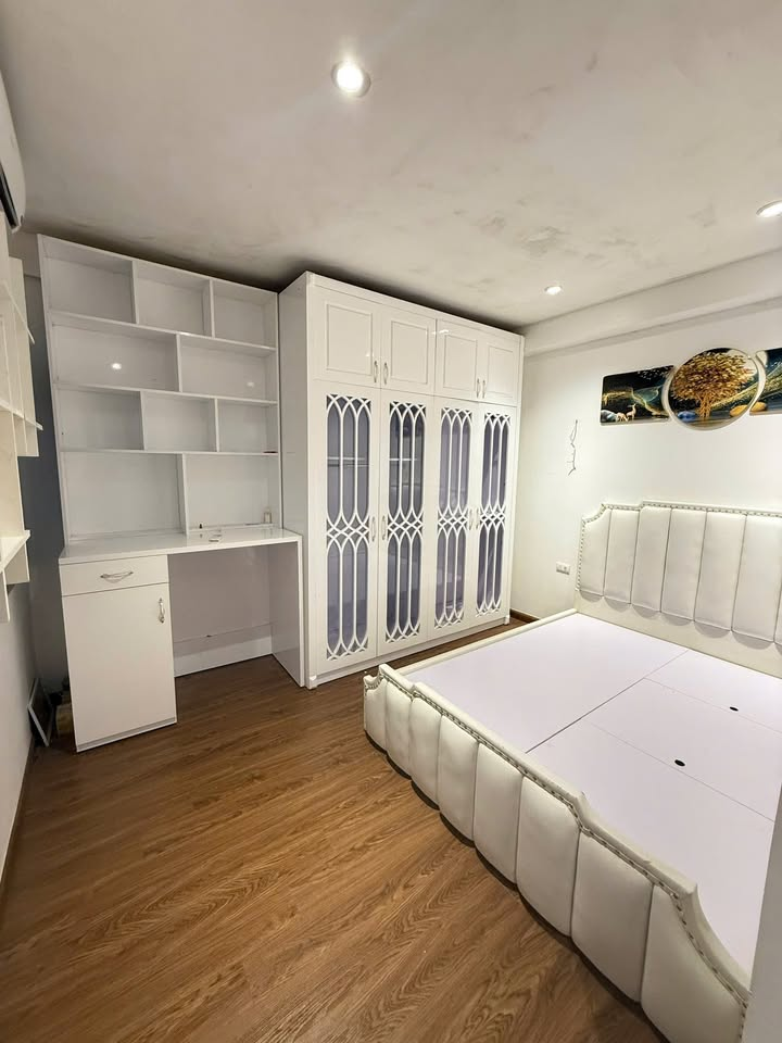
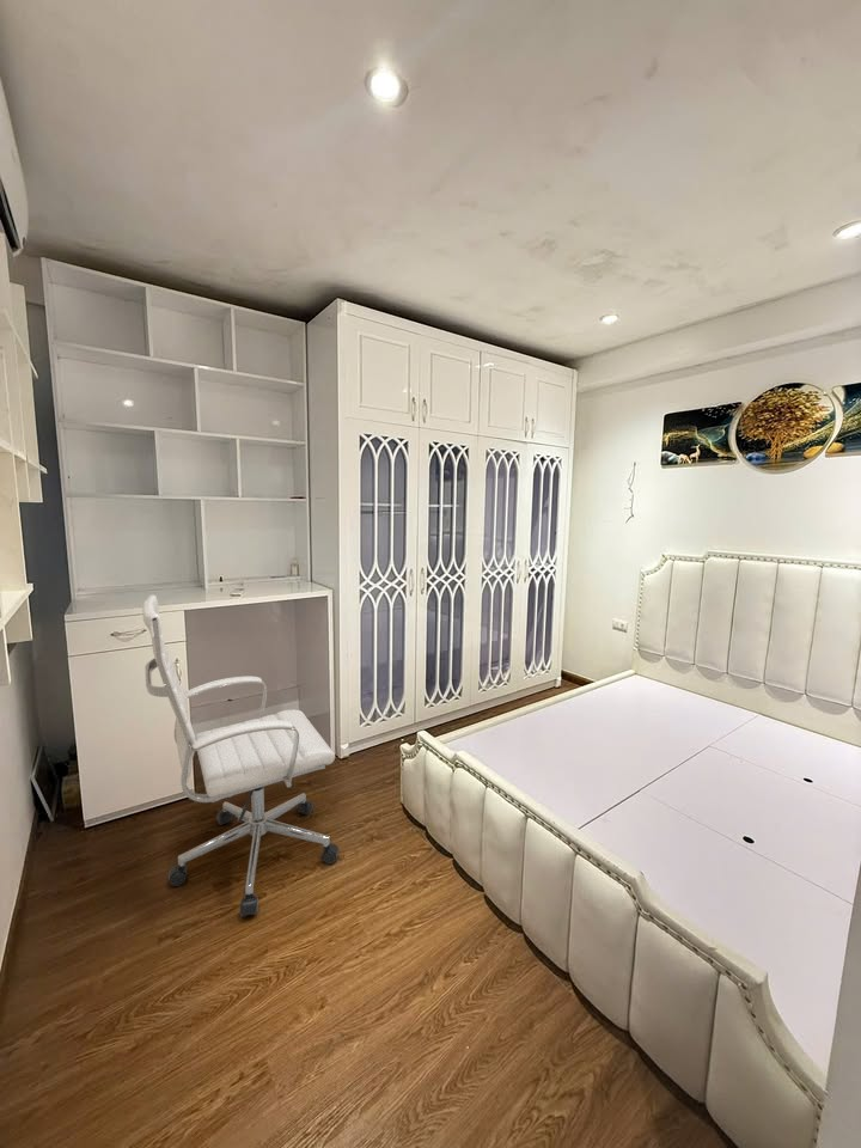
+ chair [141,593,341,917]
